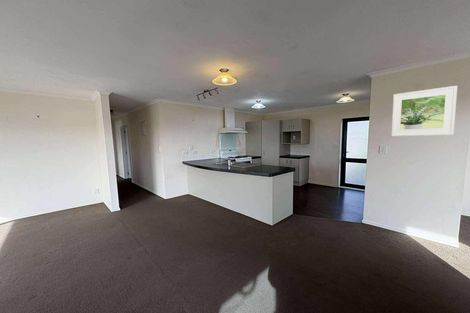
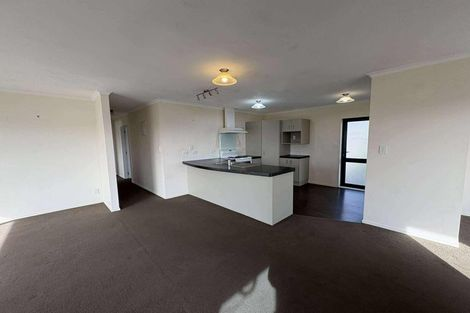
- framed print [391,85,458,137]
